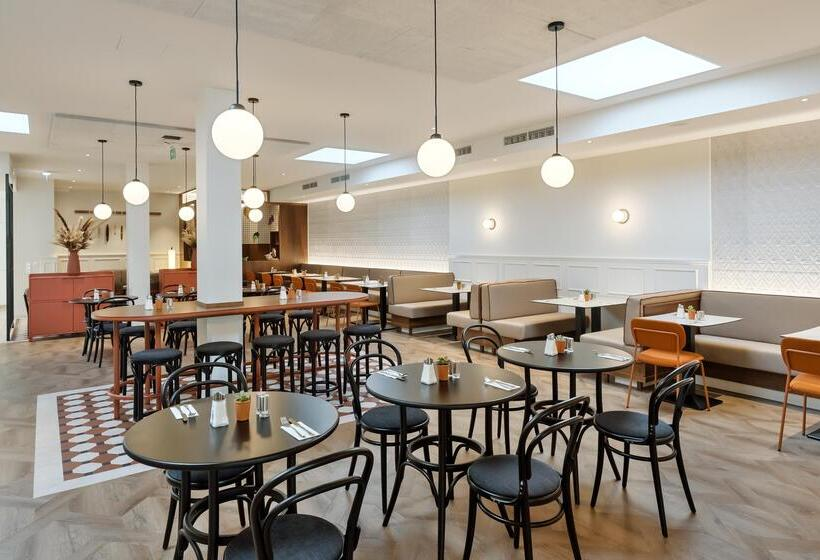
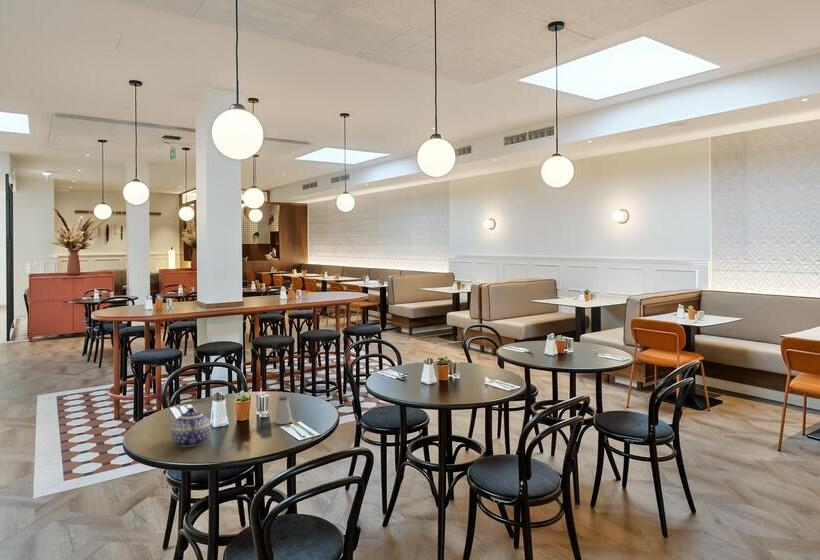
+ saltshaker [274,395,293,425]
+ teapot [170,406,212,448]
